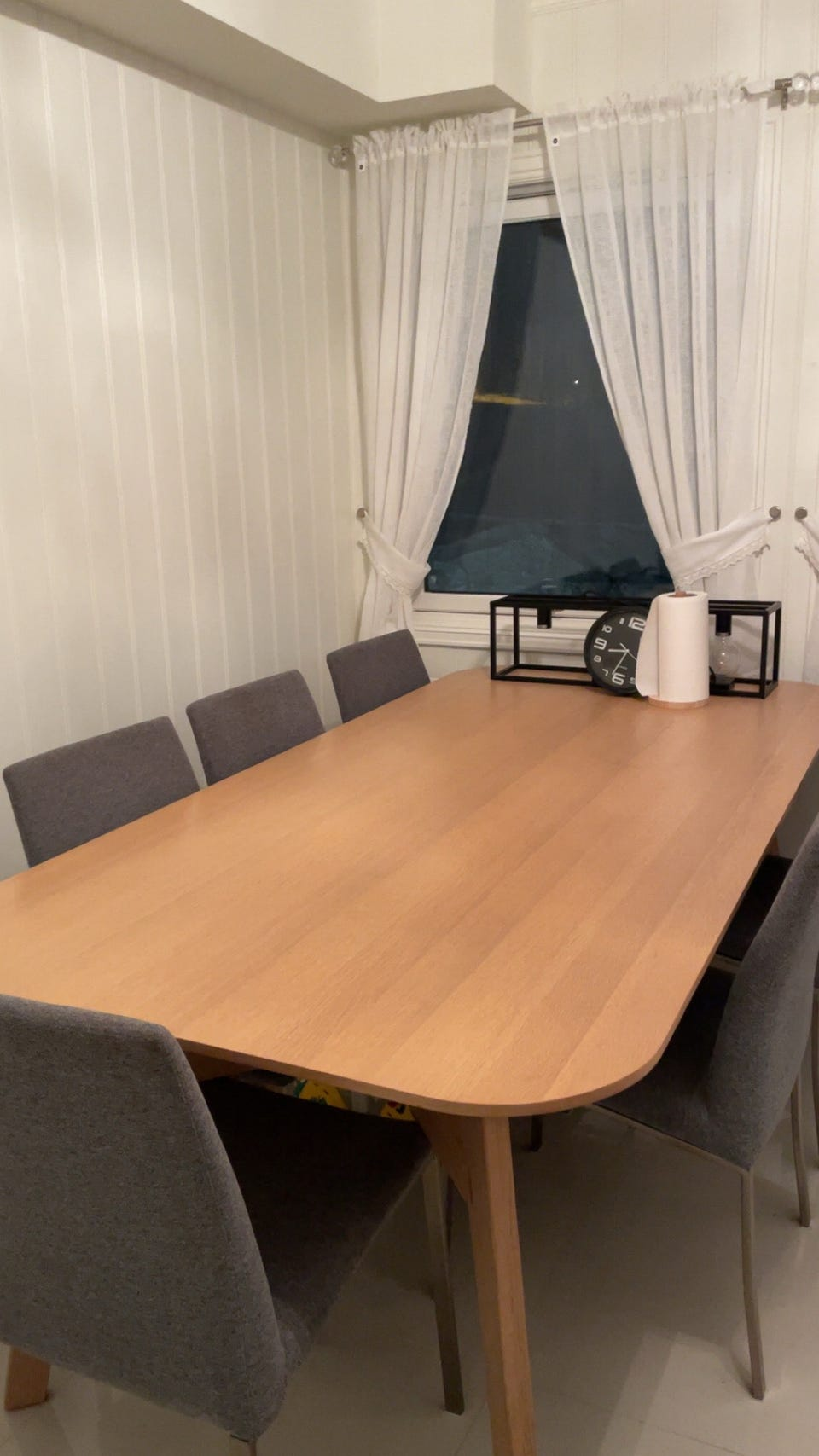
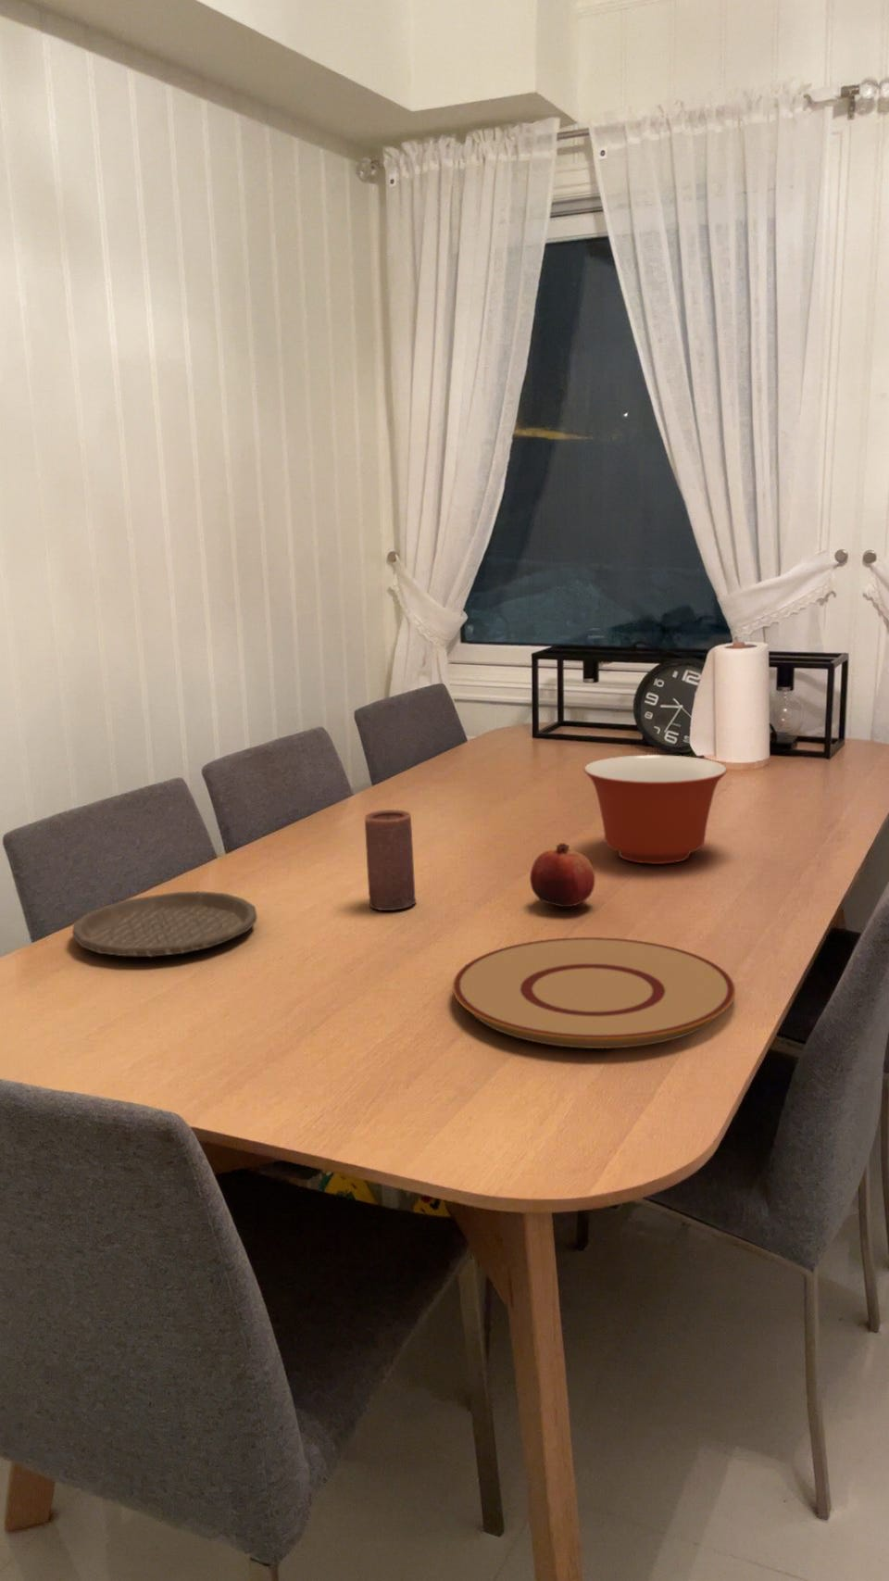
+ plate [452,936,736,1049]
+ candle [364,809,417,911]
+ mixing bowl [583,754,728,865]
+ plate [72,890,258,958]
+ fruit [529,842,596,908]
